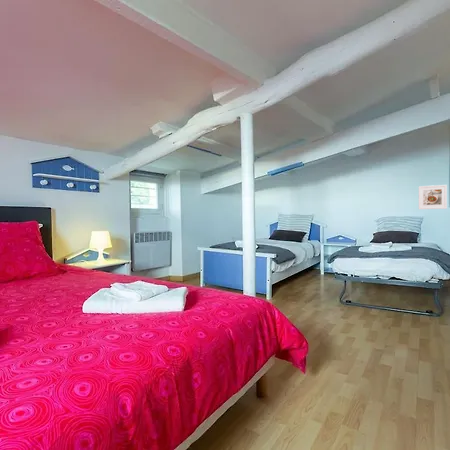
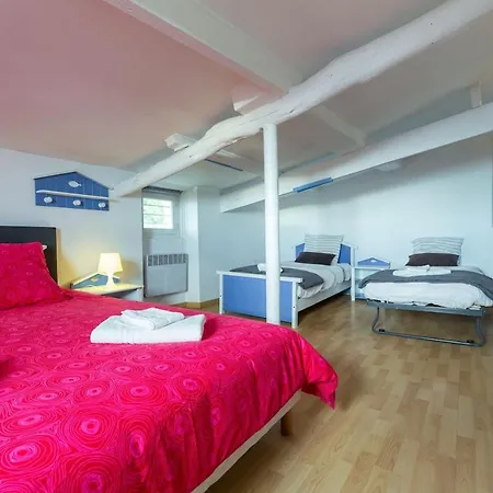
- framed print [418,184,448,210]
